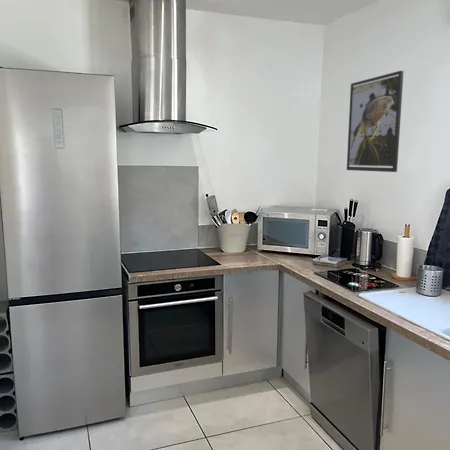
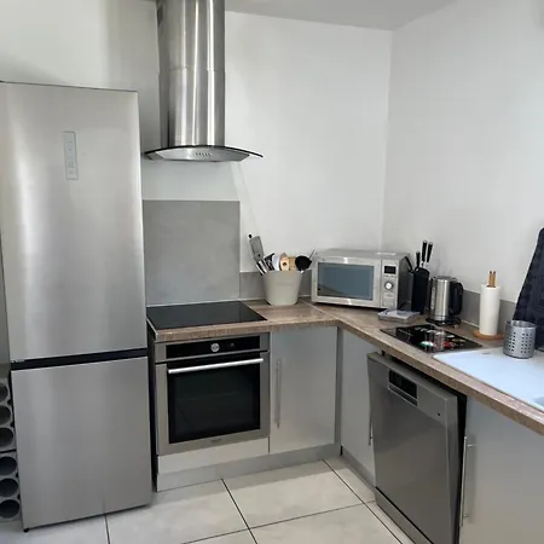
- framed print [346,70,405,173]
